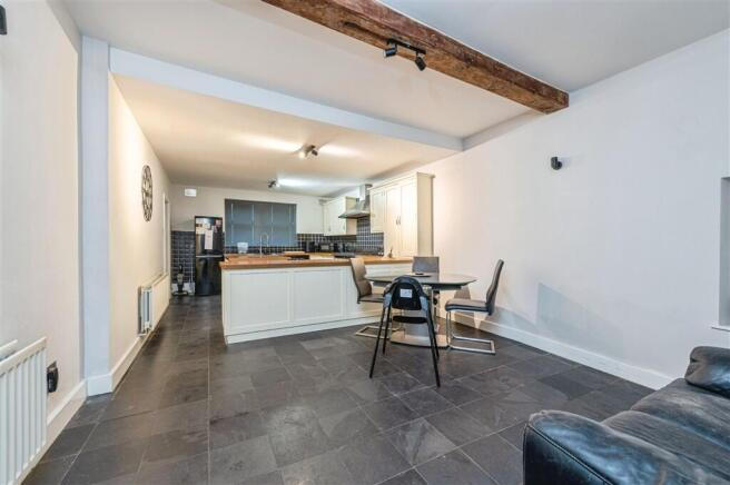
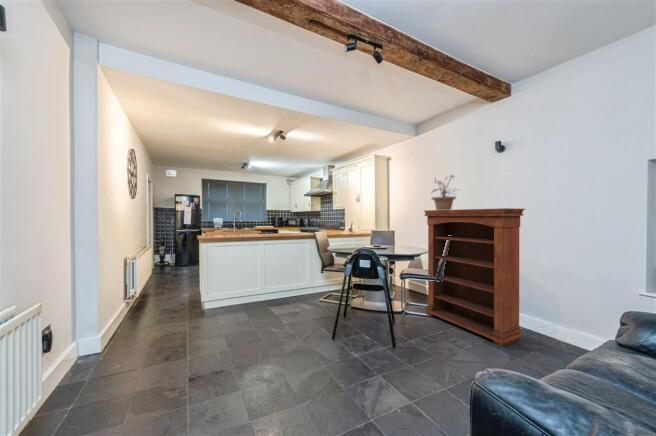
+ potted plant [431,174,460,210]
+ bookshelf [423,207,526,347]
